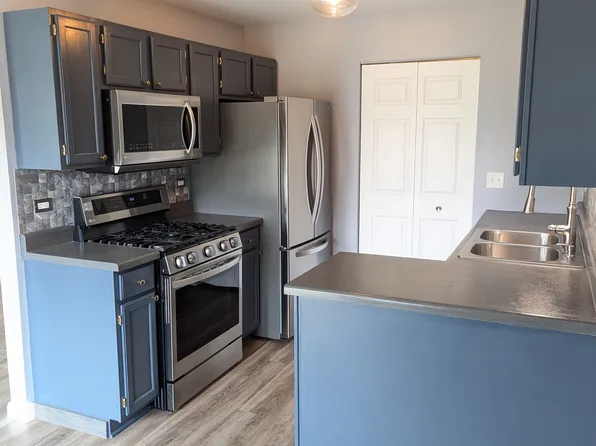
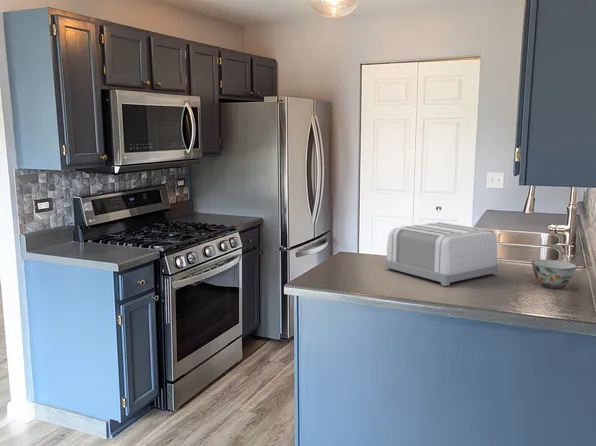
+ soup bowl [531,259,578,290]
+ toaster [384,221,499,287]
